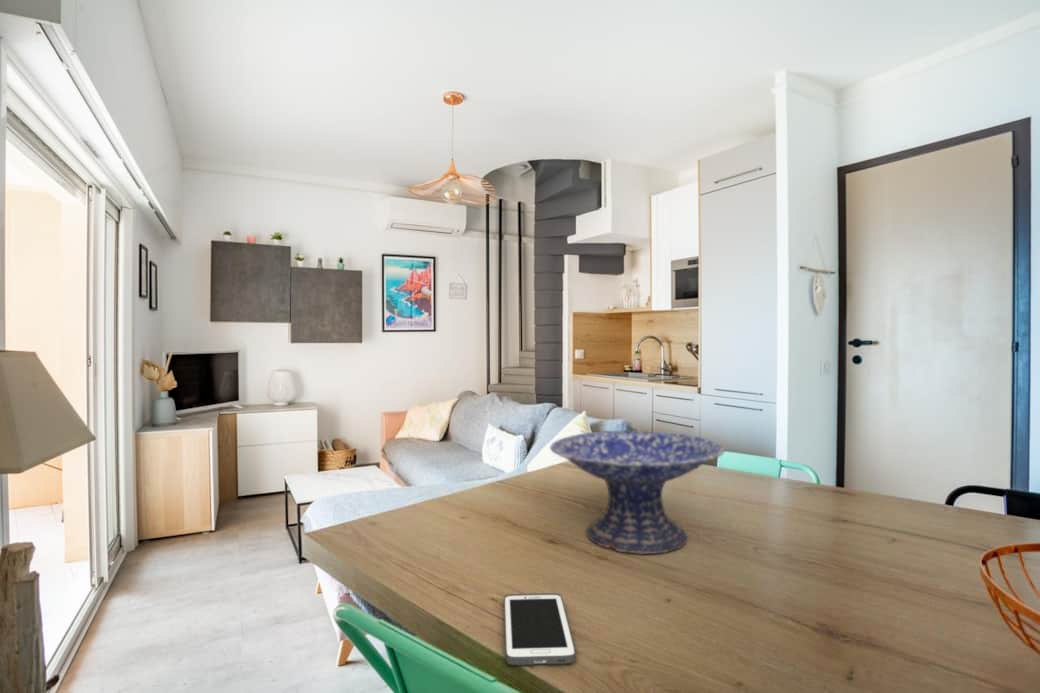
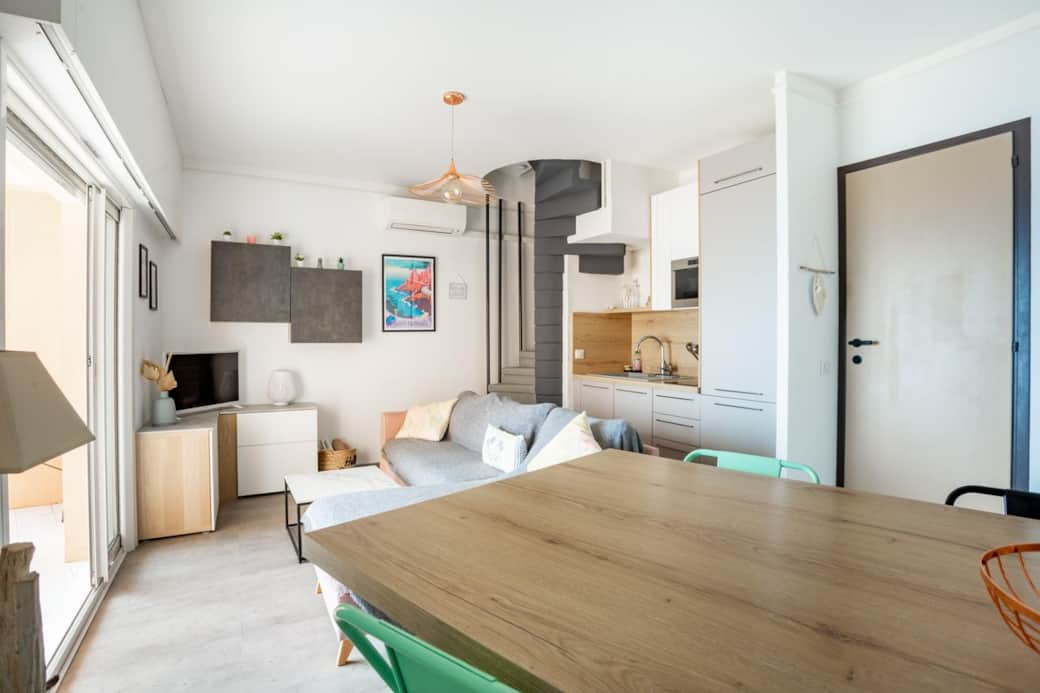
- cell phone [503,592,577,666]
- decorative bowl [549,430,725,555]
